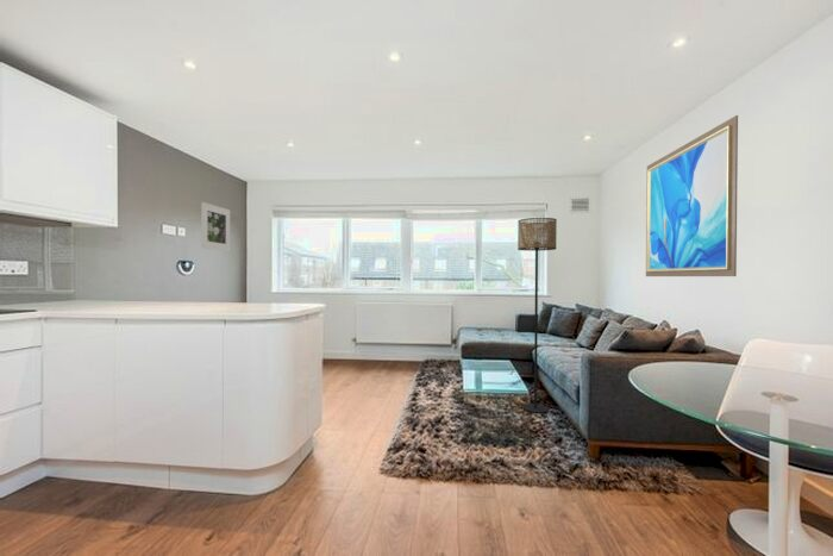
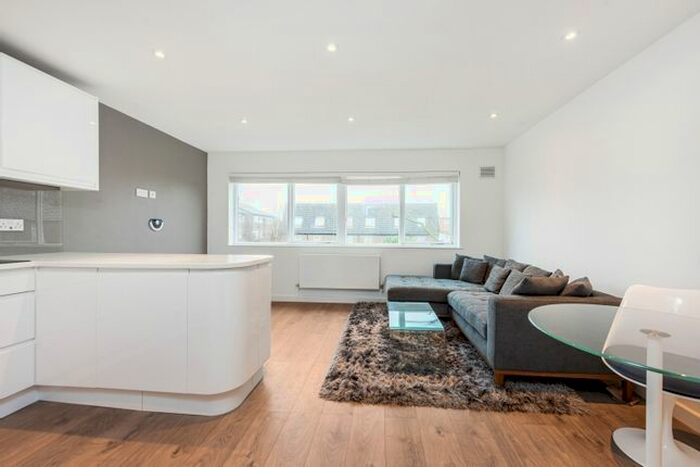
- wall art [645,114,739,277]
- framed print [200,201,231,252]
- floor lamp [516,217,558,414]
